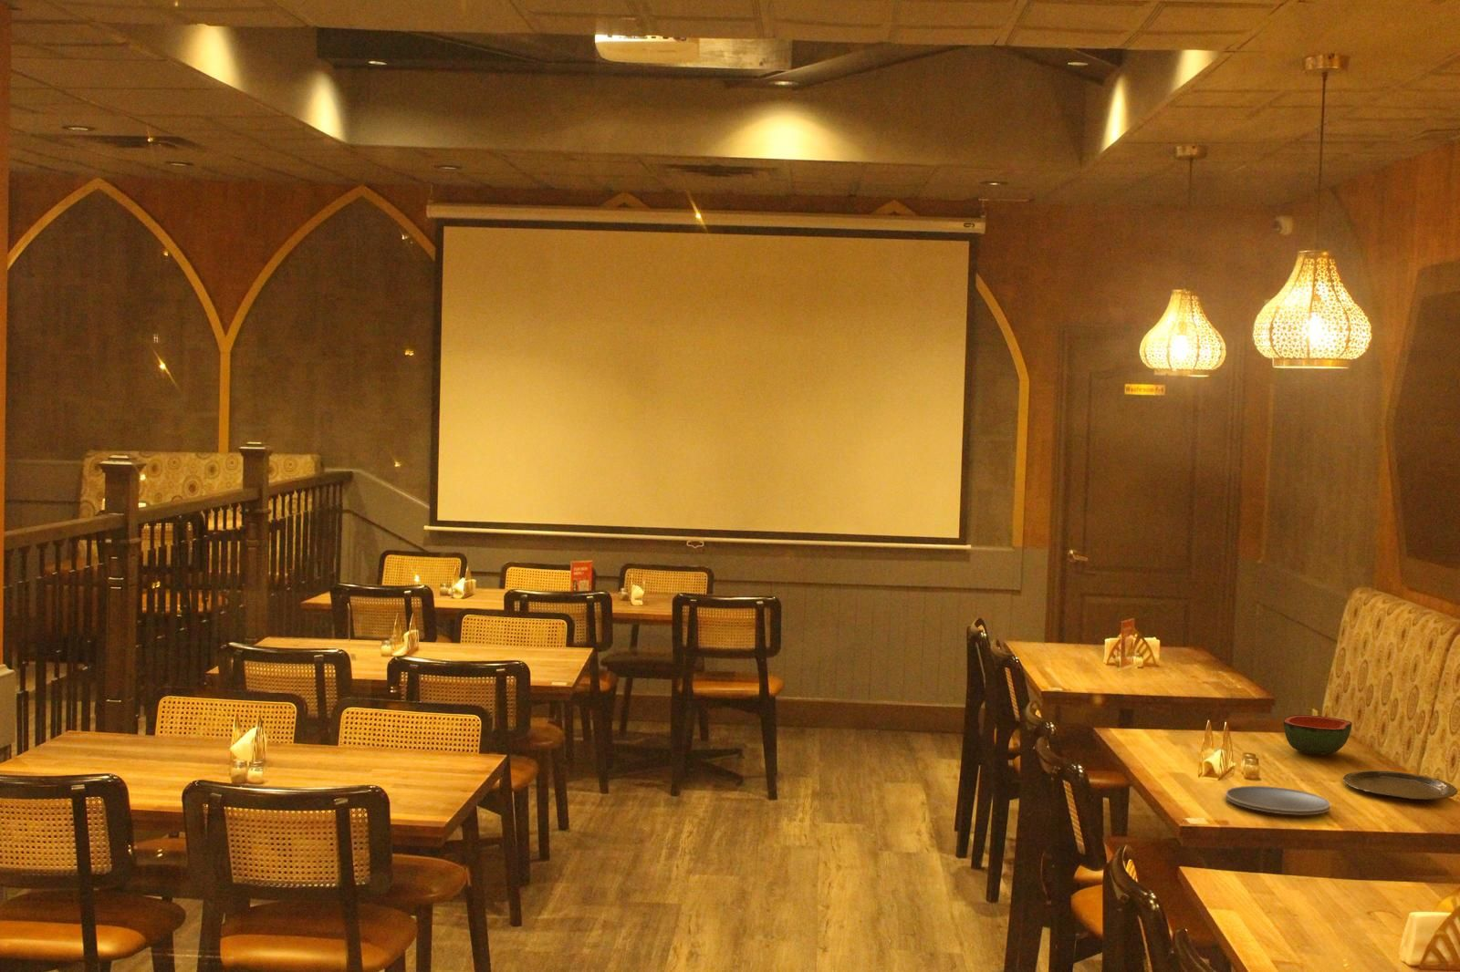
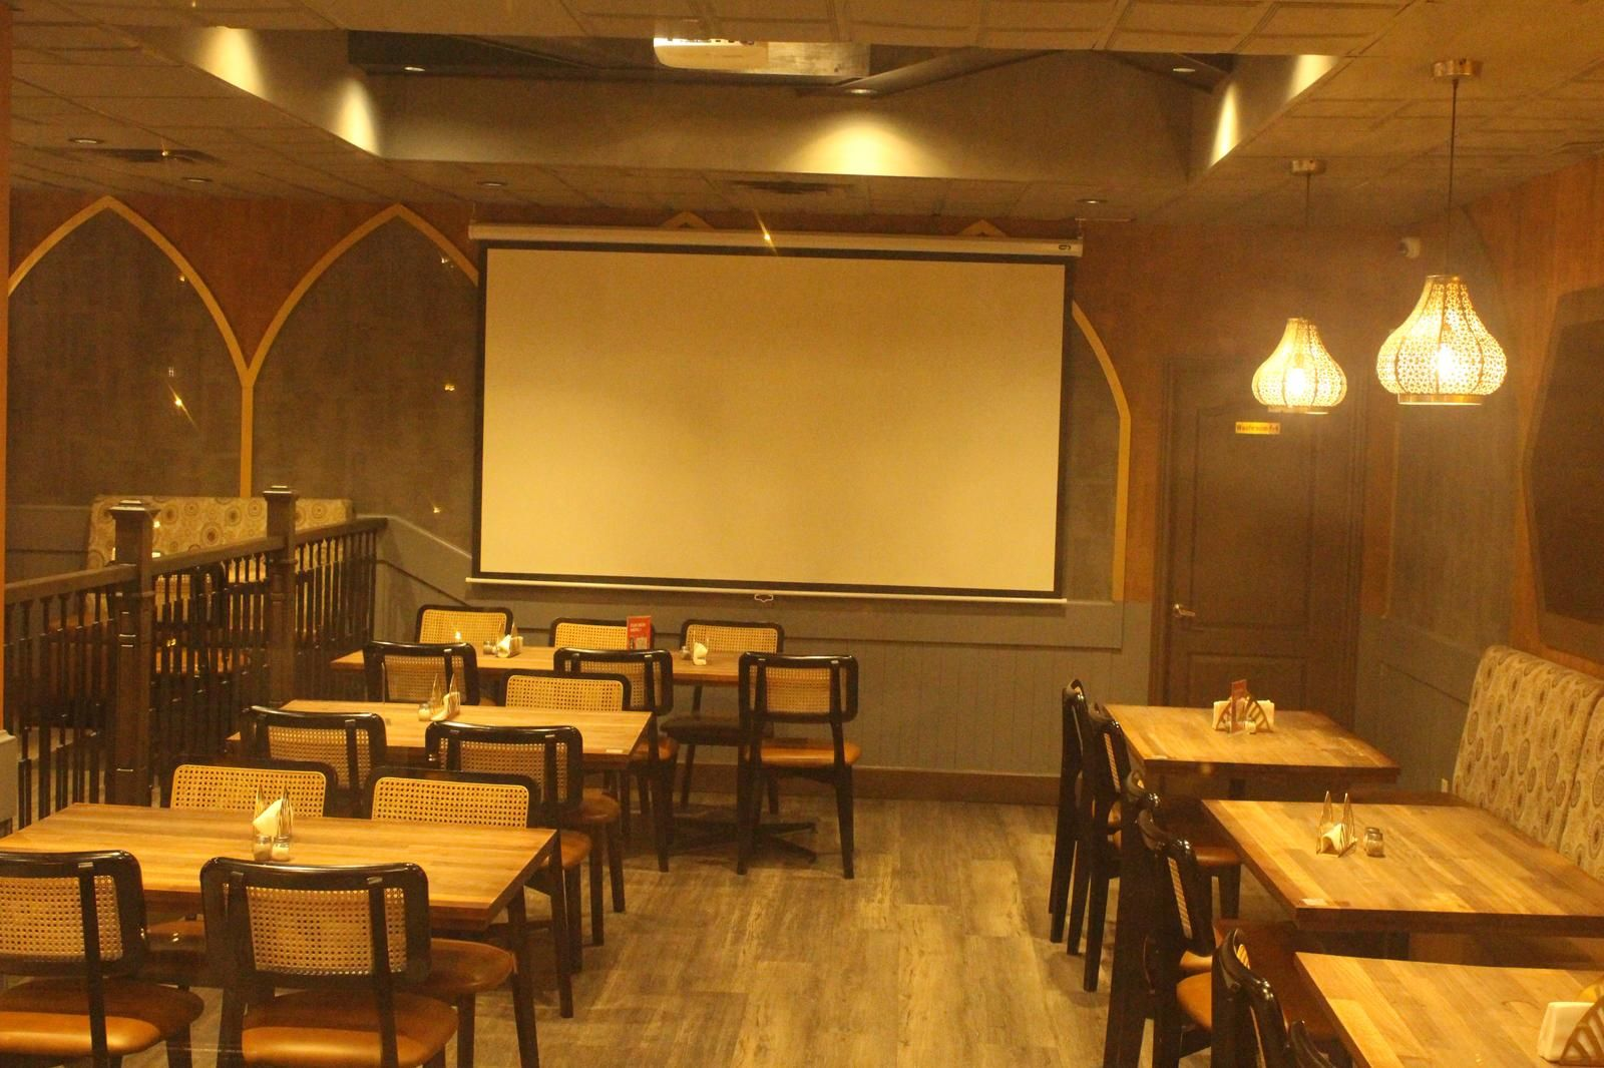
- plate [1342,769,1459,802]
- bowl [1282,714,1353,756]
- plate [1224,785,1331,815]
